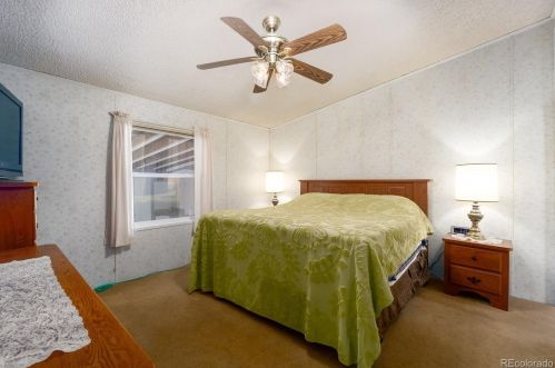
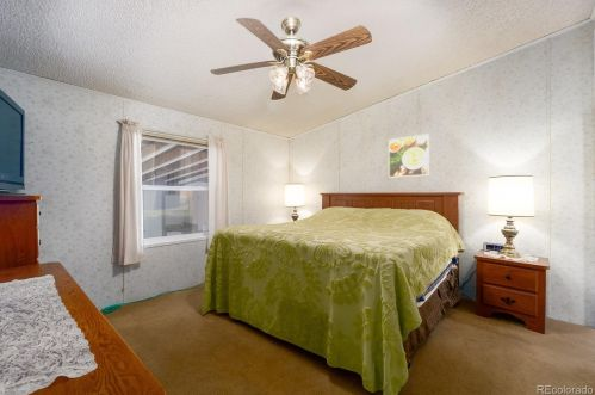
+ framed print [388,132,430,179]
